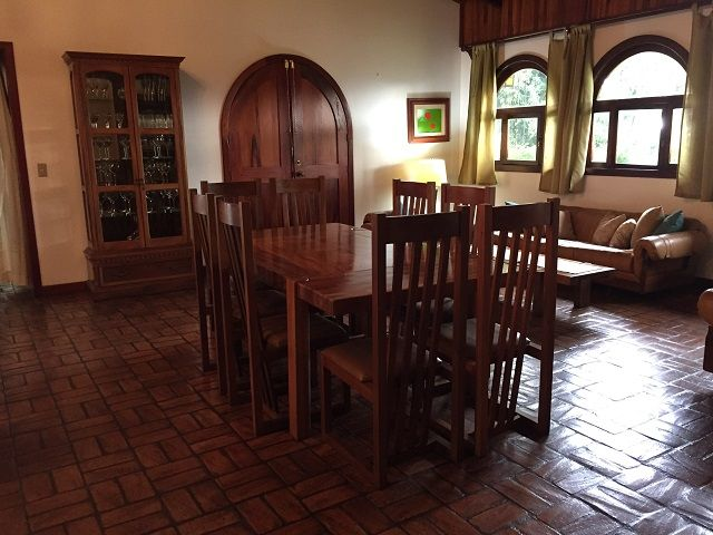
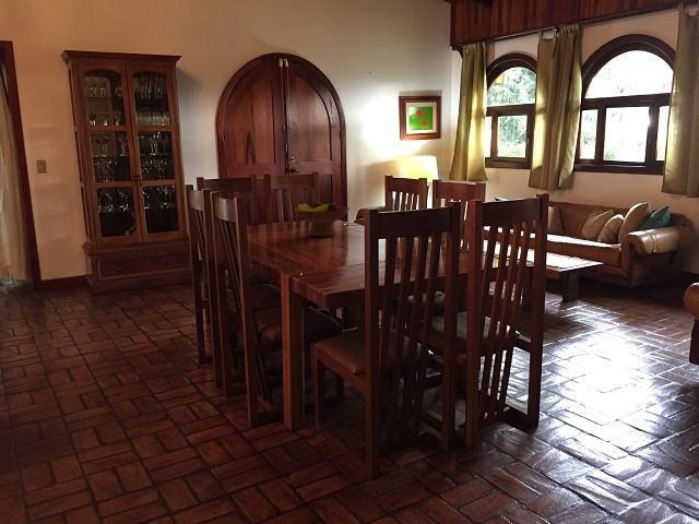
+ fruit bowl [294,199,351,238]
